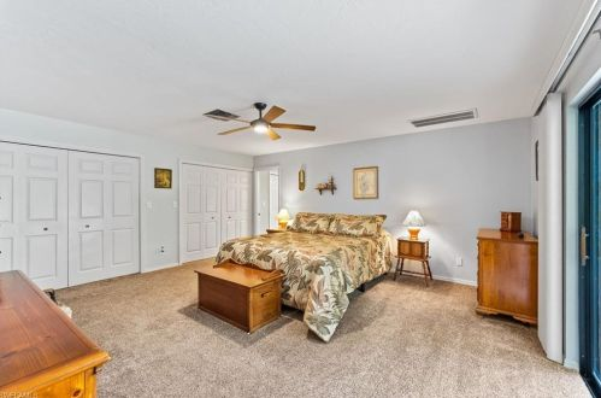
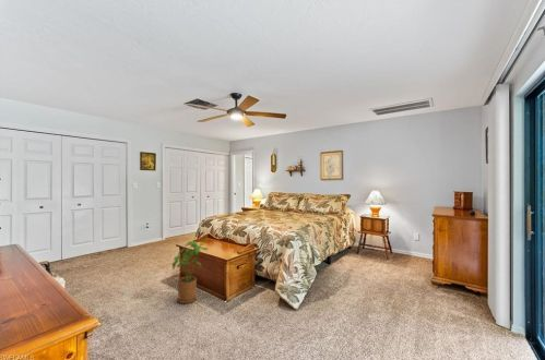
+ house plant [171,240,210,304]
